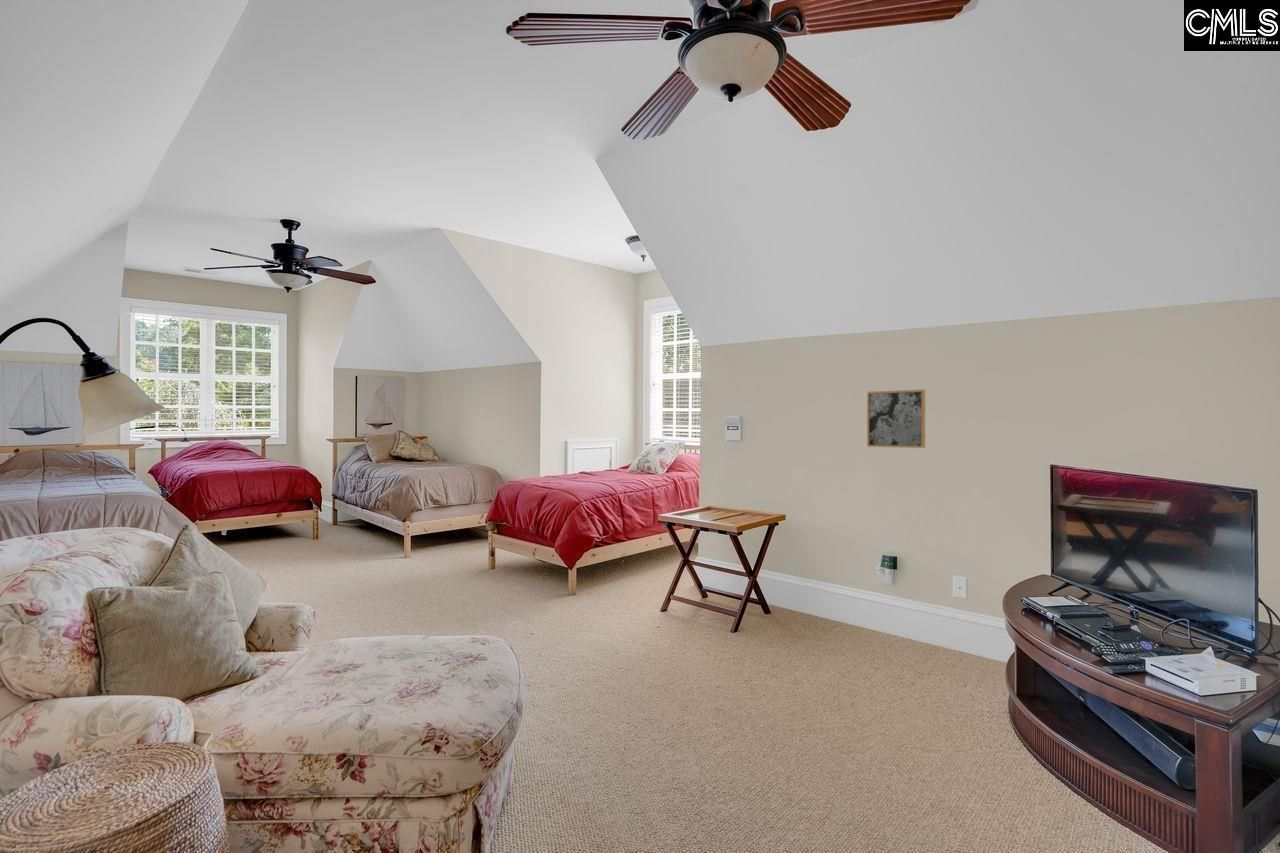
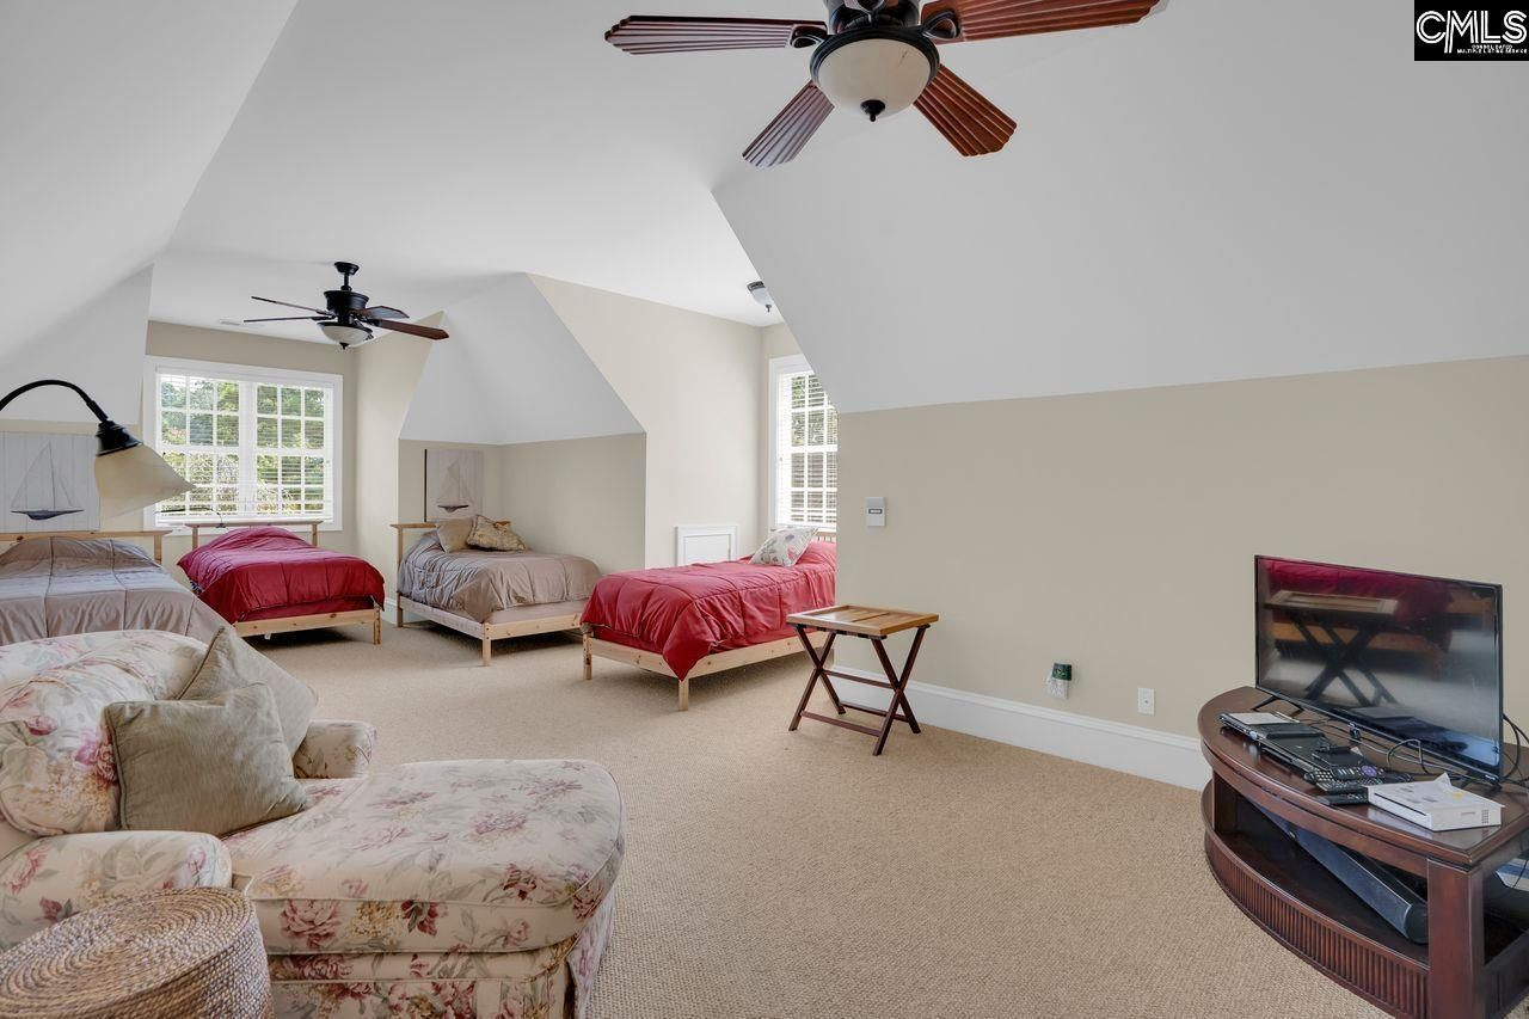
- wall art [866,388,926,449]
